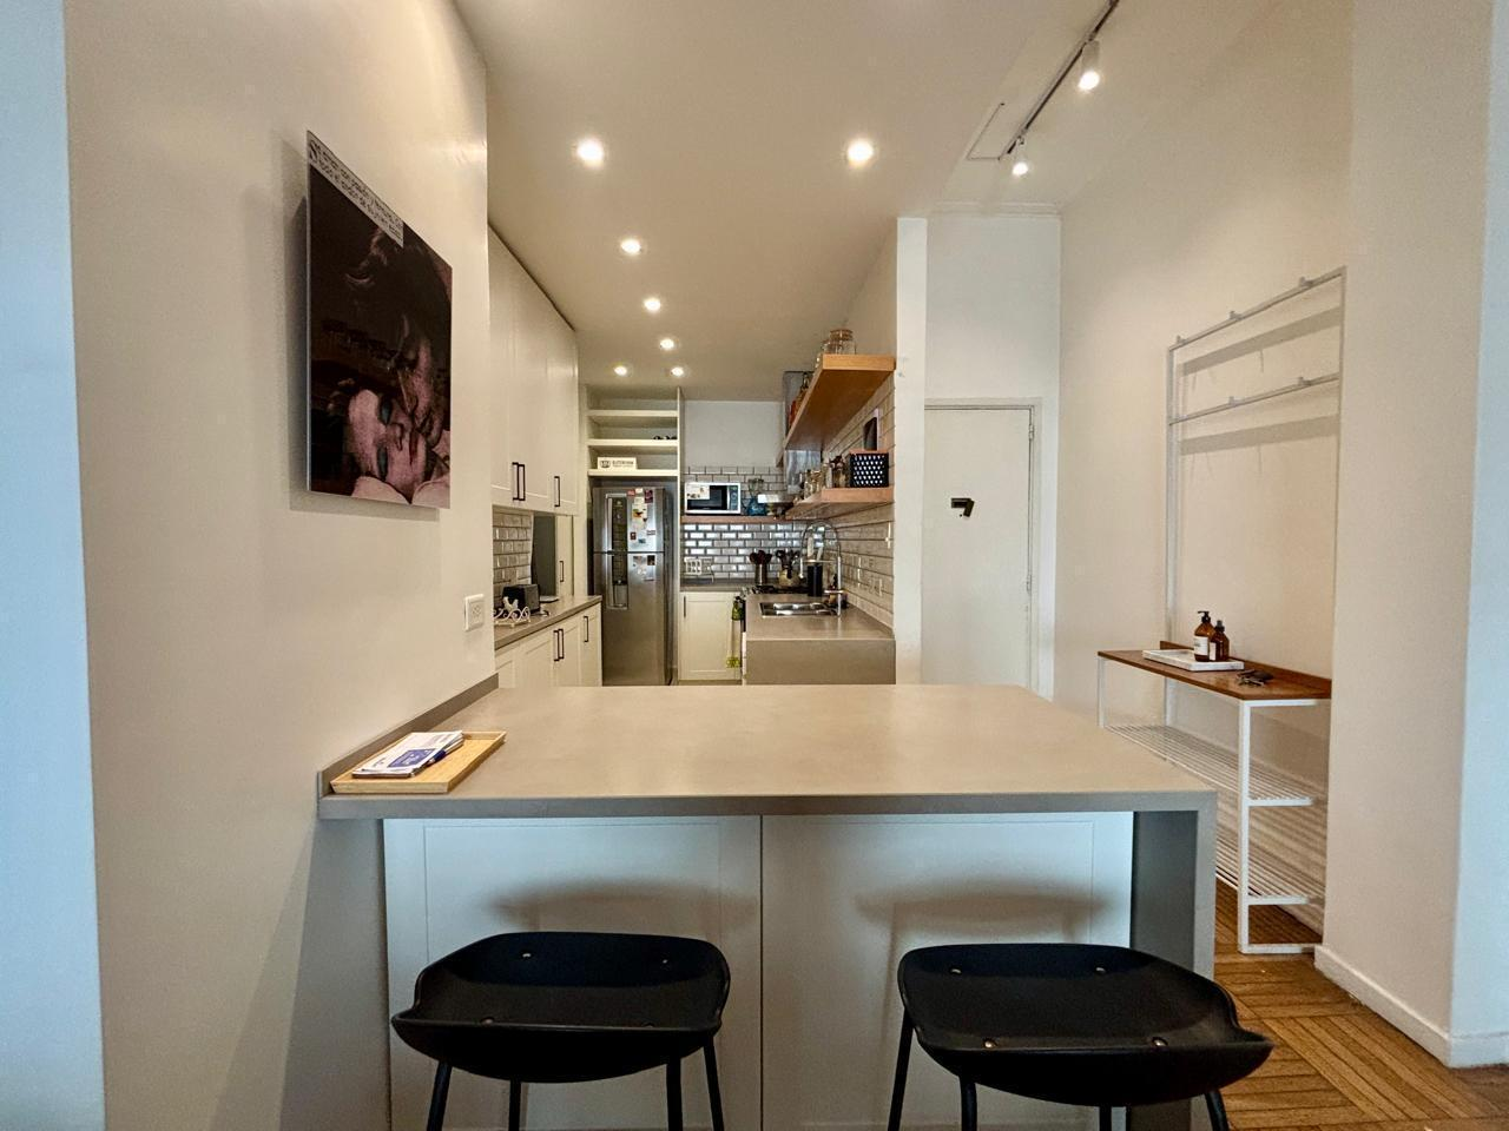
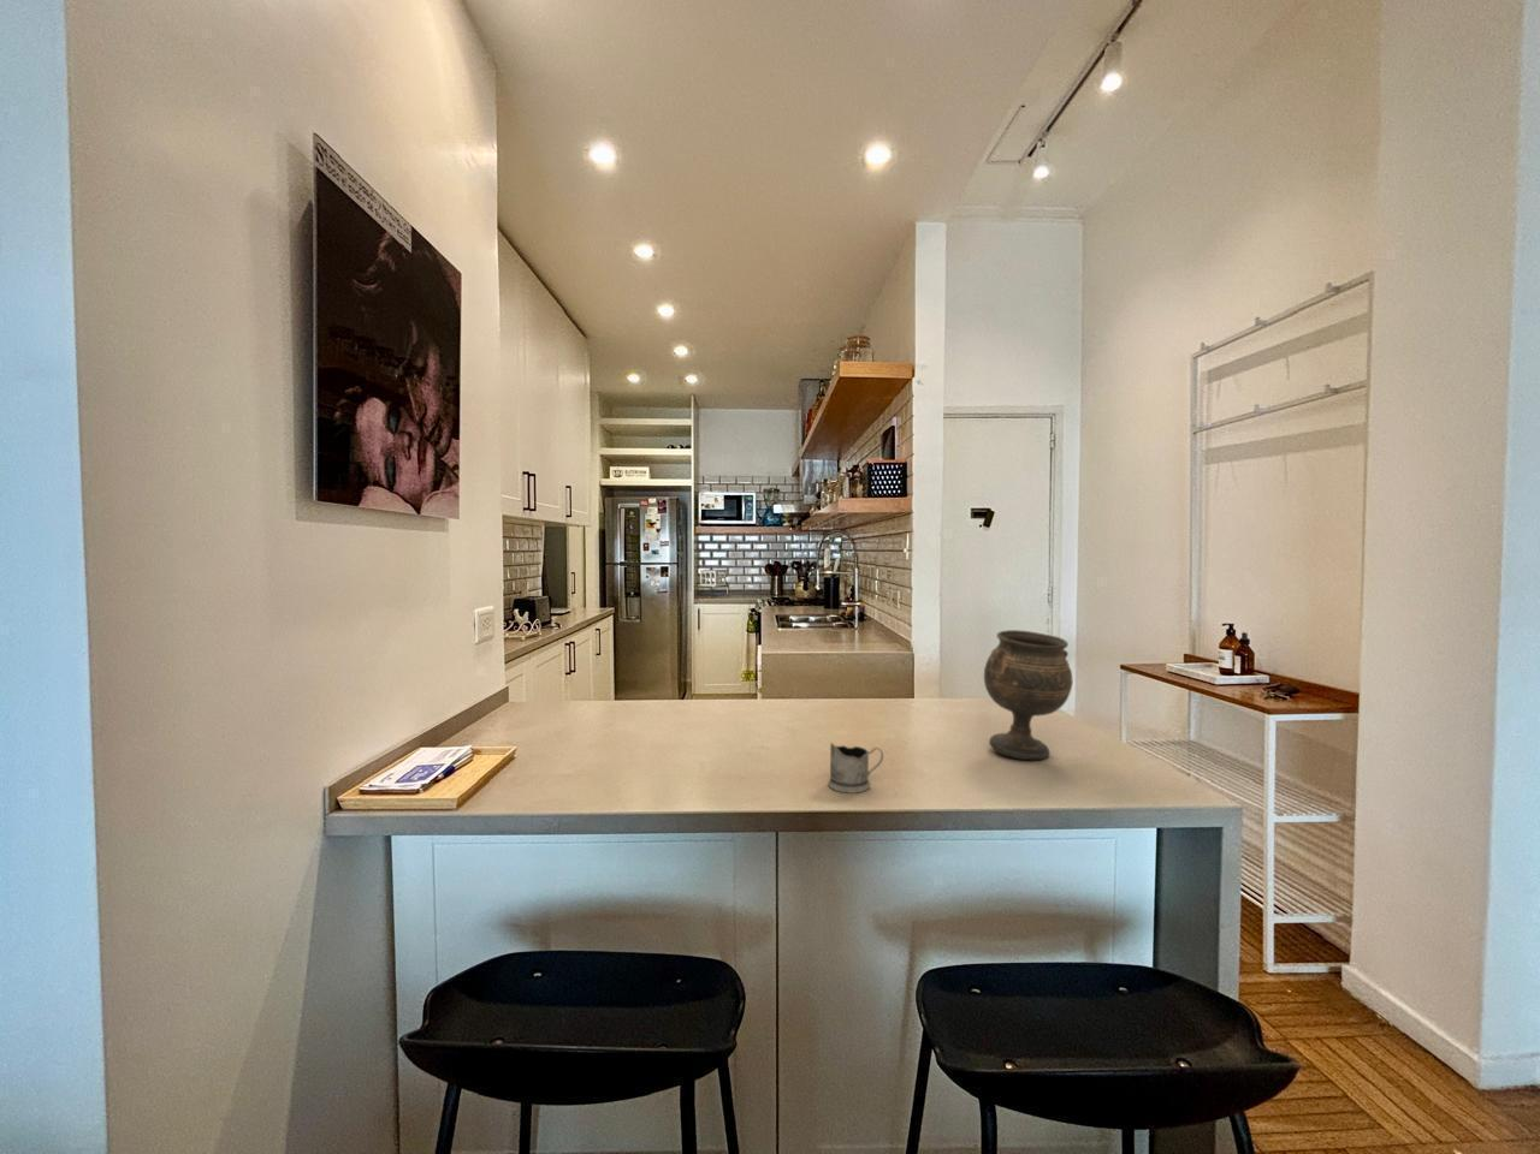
+ goblet [983,629,1074,761]
+ tea glass holder [827,742,884,794]
